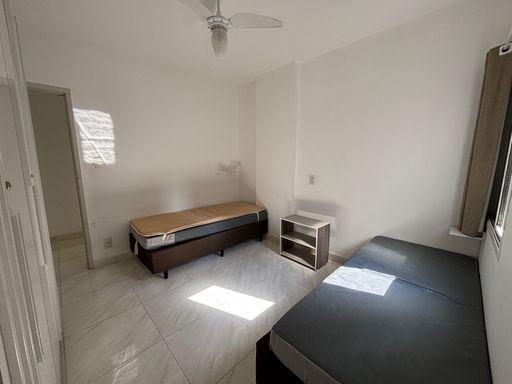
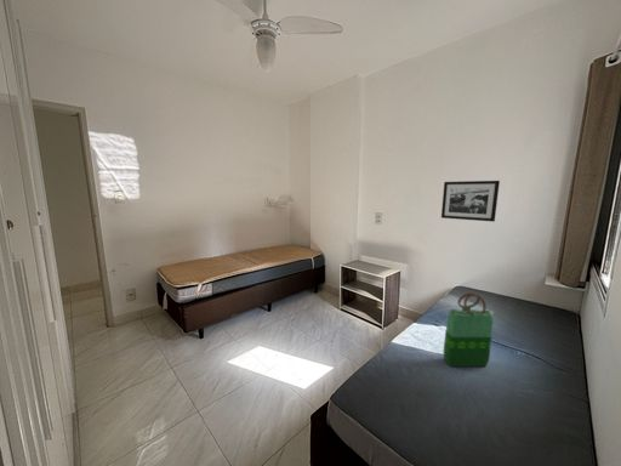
+ picture frame [440,180,501,223]
+ tote bag [443,291,494,368]
